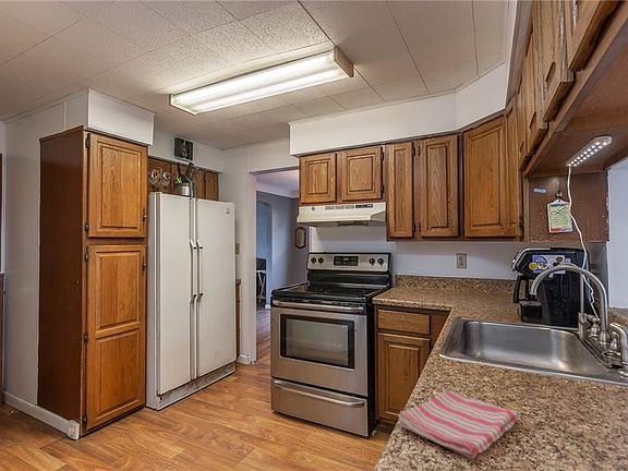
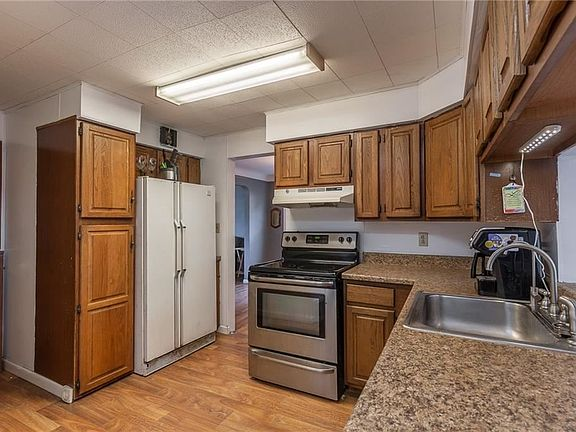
- dish towel [397,389,520,460]
